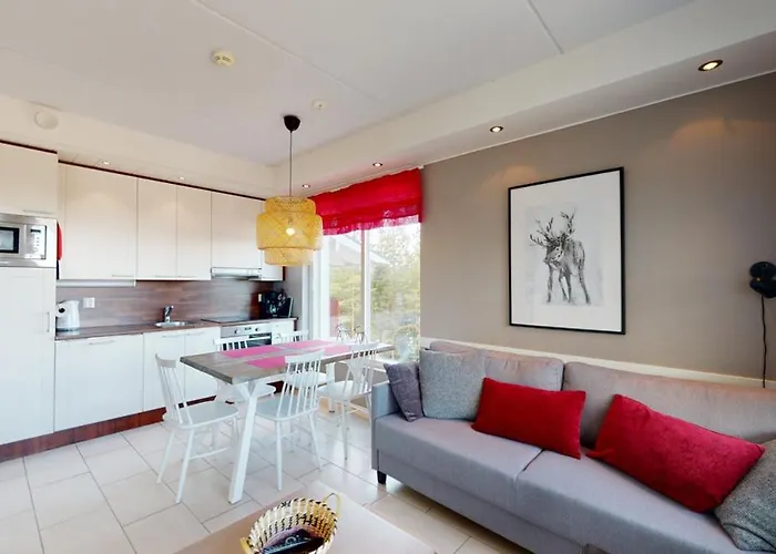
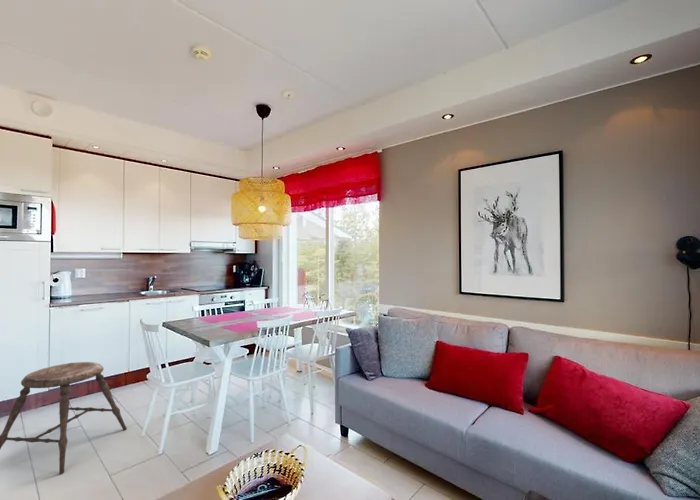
+ stool [0,361,128,475]
